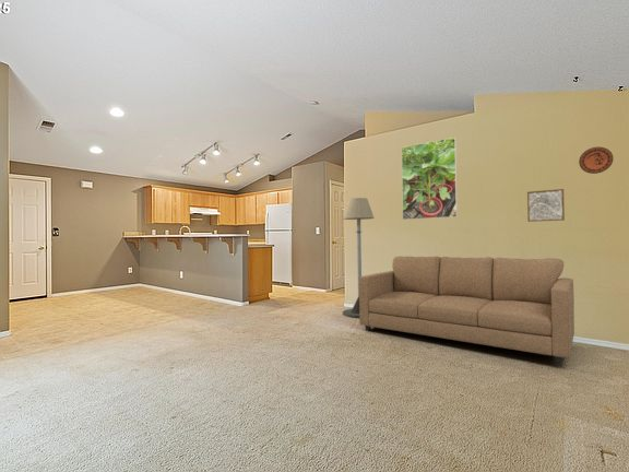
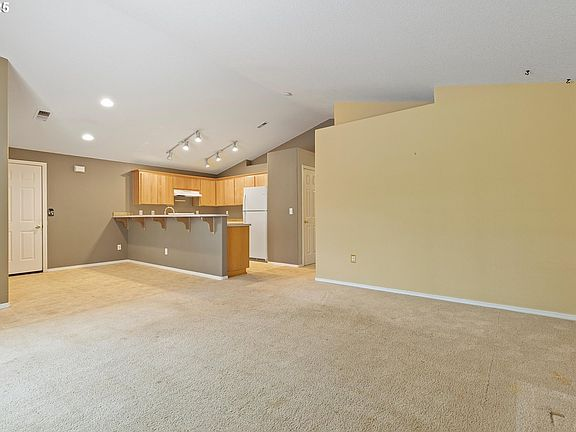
- sofa [358,256,575,367]
- wall art [526,188,566,223]
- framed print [401,137,459,221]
- floor lamp [342,197,375,319]
- decorative plate [578,146,615,175]
